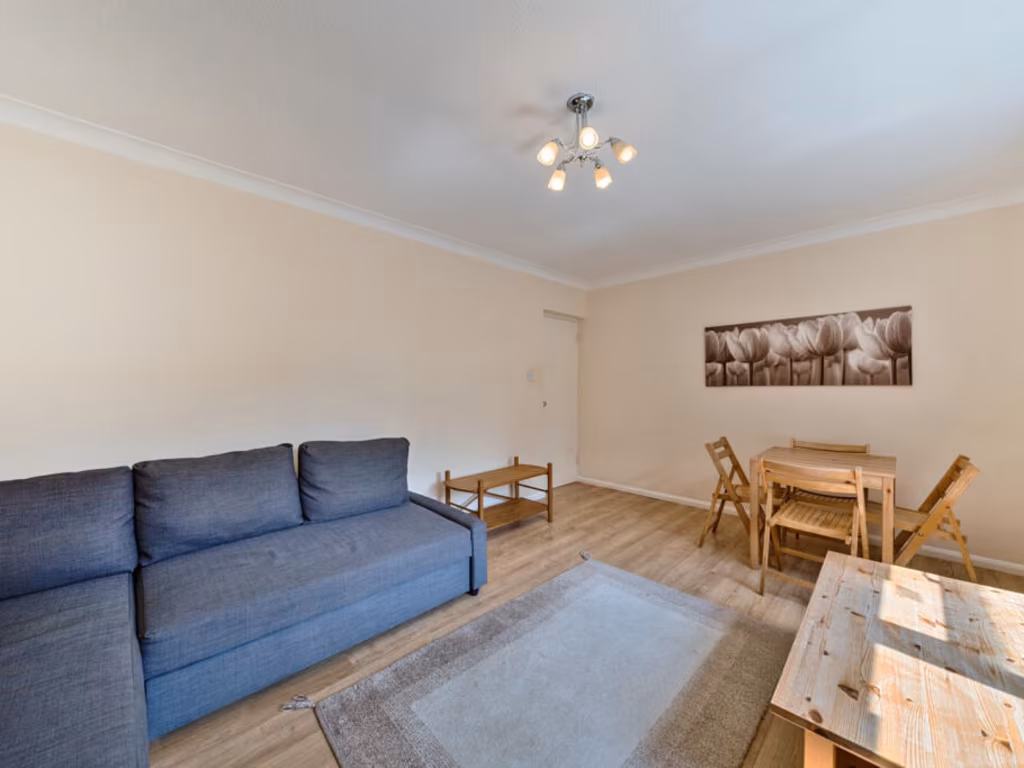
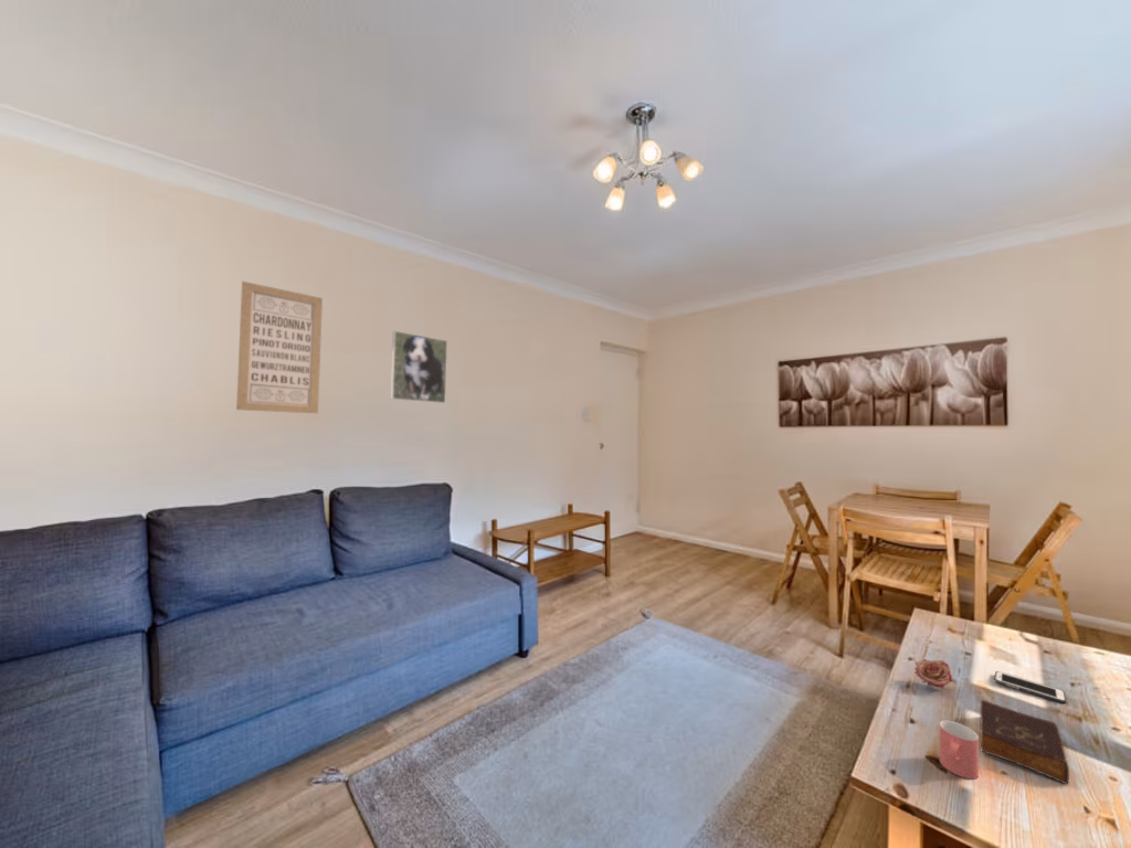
+ cell phone [994,670,1067,704]
+ wall art [235,280,324,414]
+ flower [913,658,953,692]
+ cup [939,720,980,780]
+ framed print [390,329,448,404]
+ book [979,698,1070,785]
